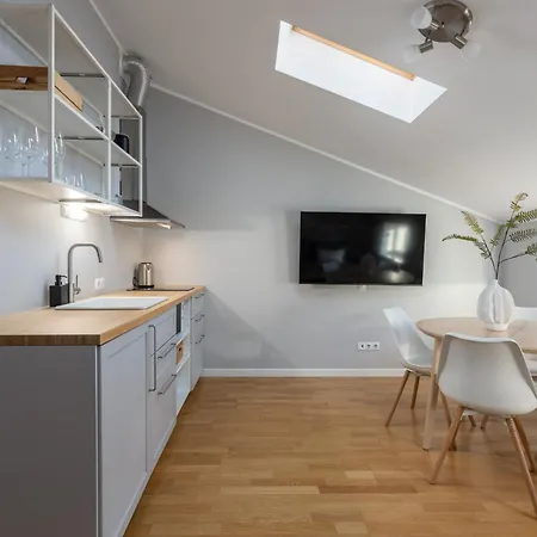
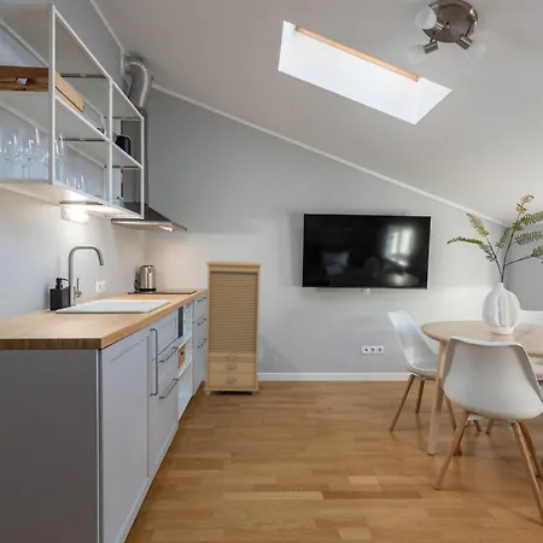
+ cabinet [203,259,263,396]
